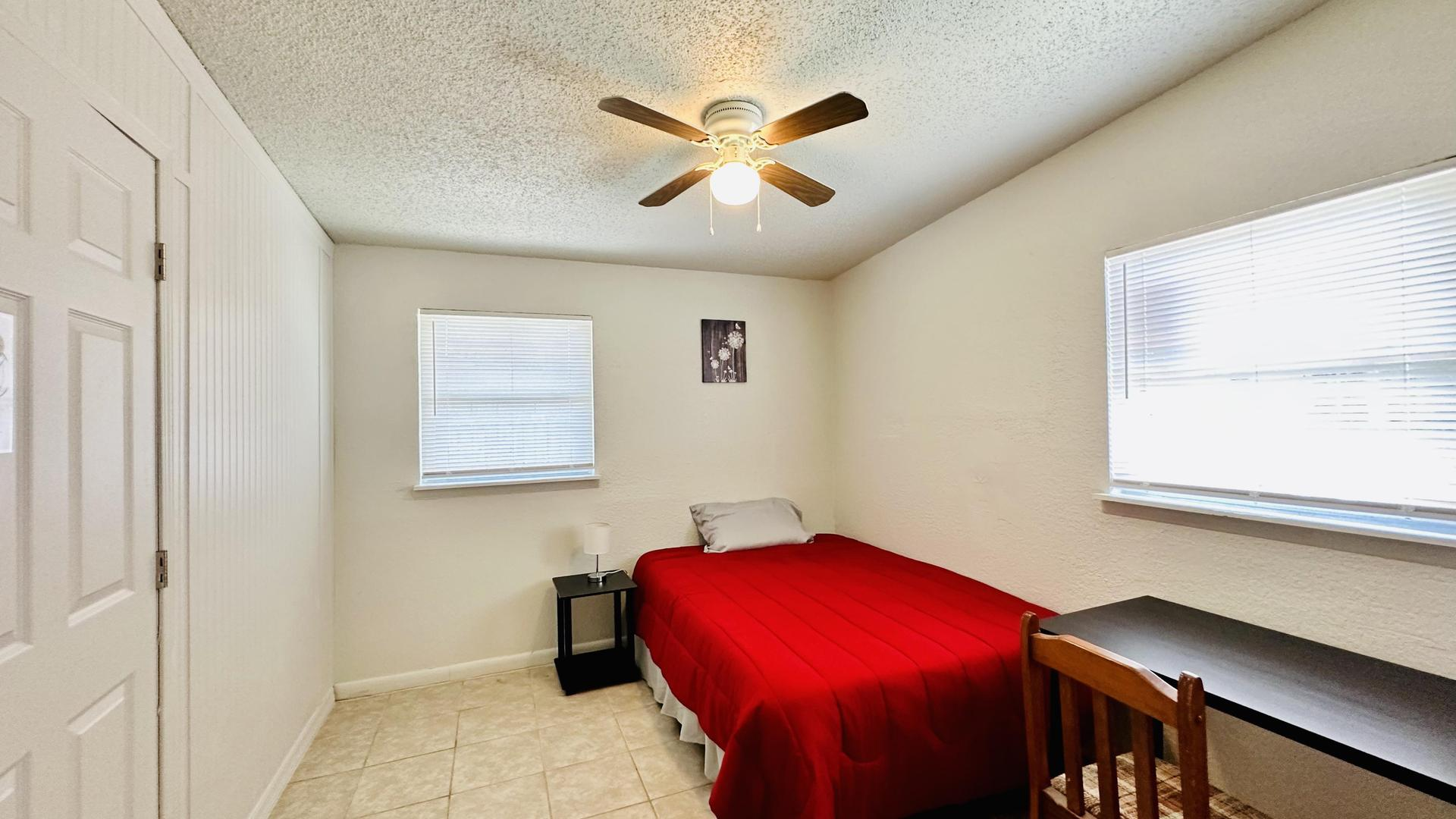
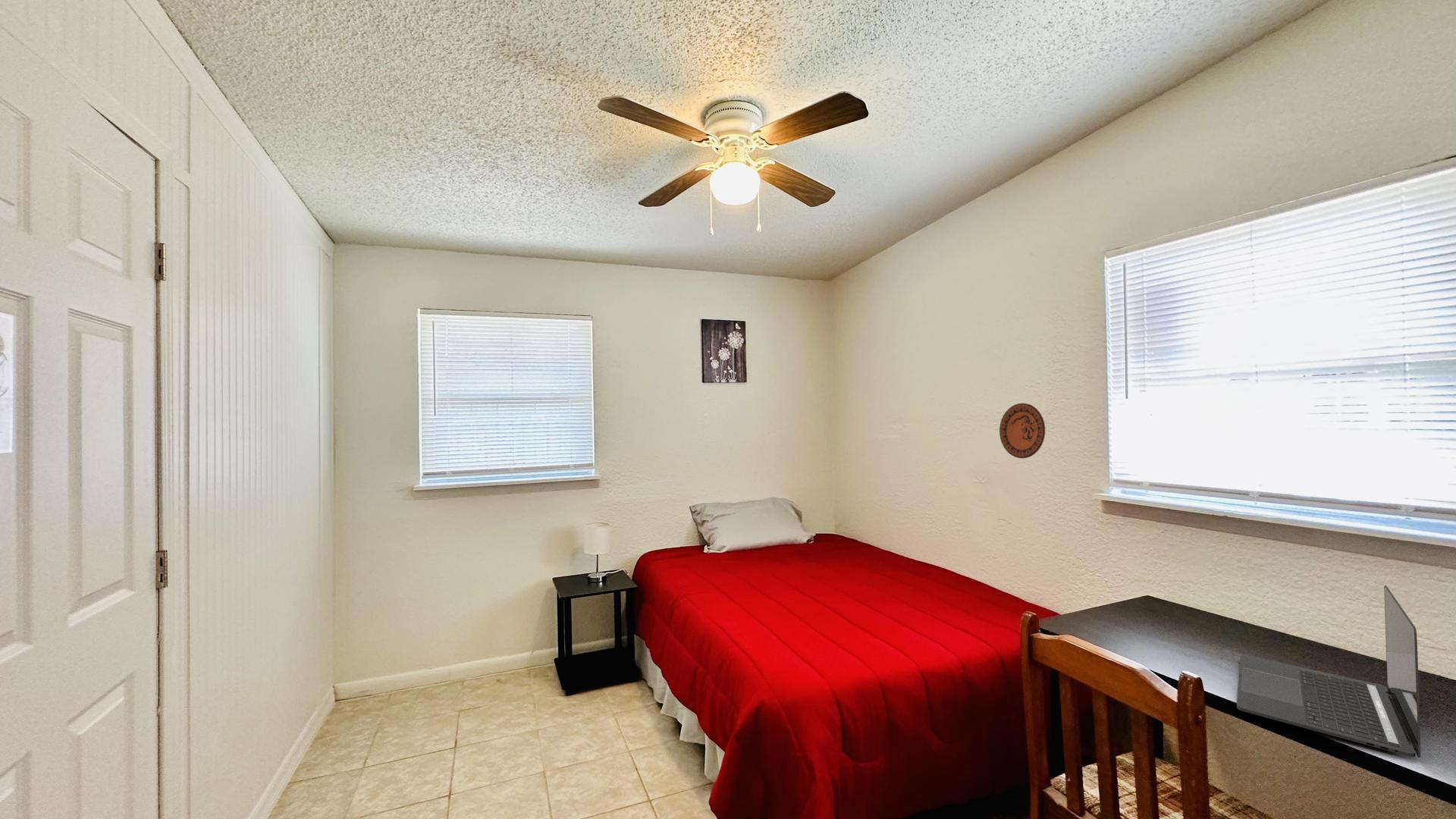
+ laptop [1236,585,1421,758]
+ decorative plate [999,403,1046,460]
